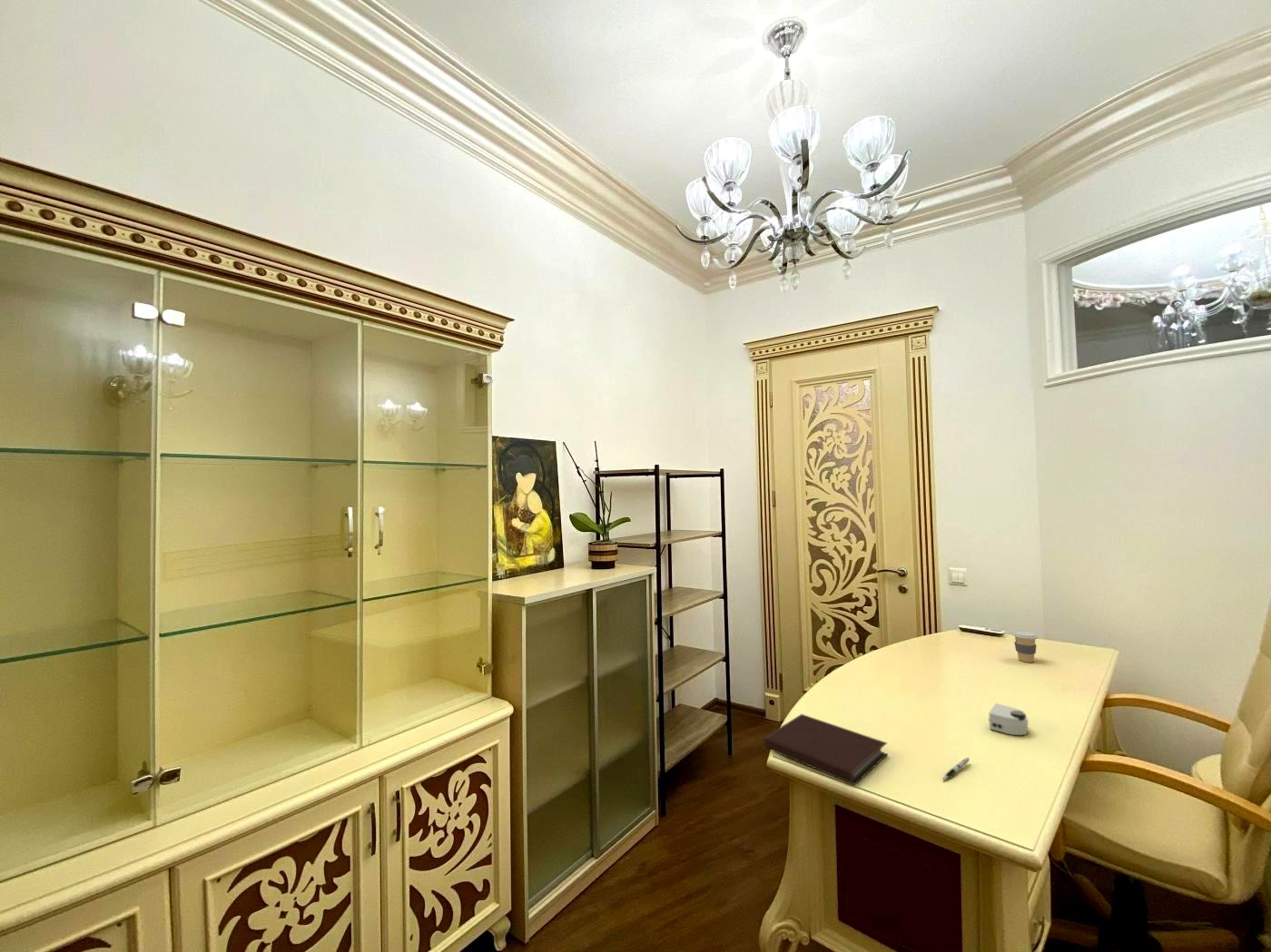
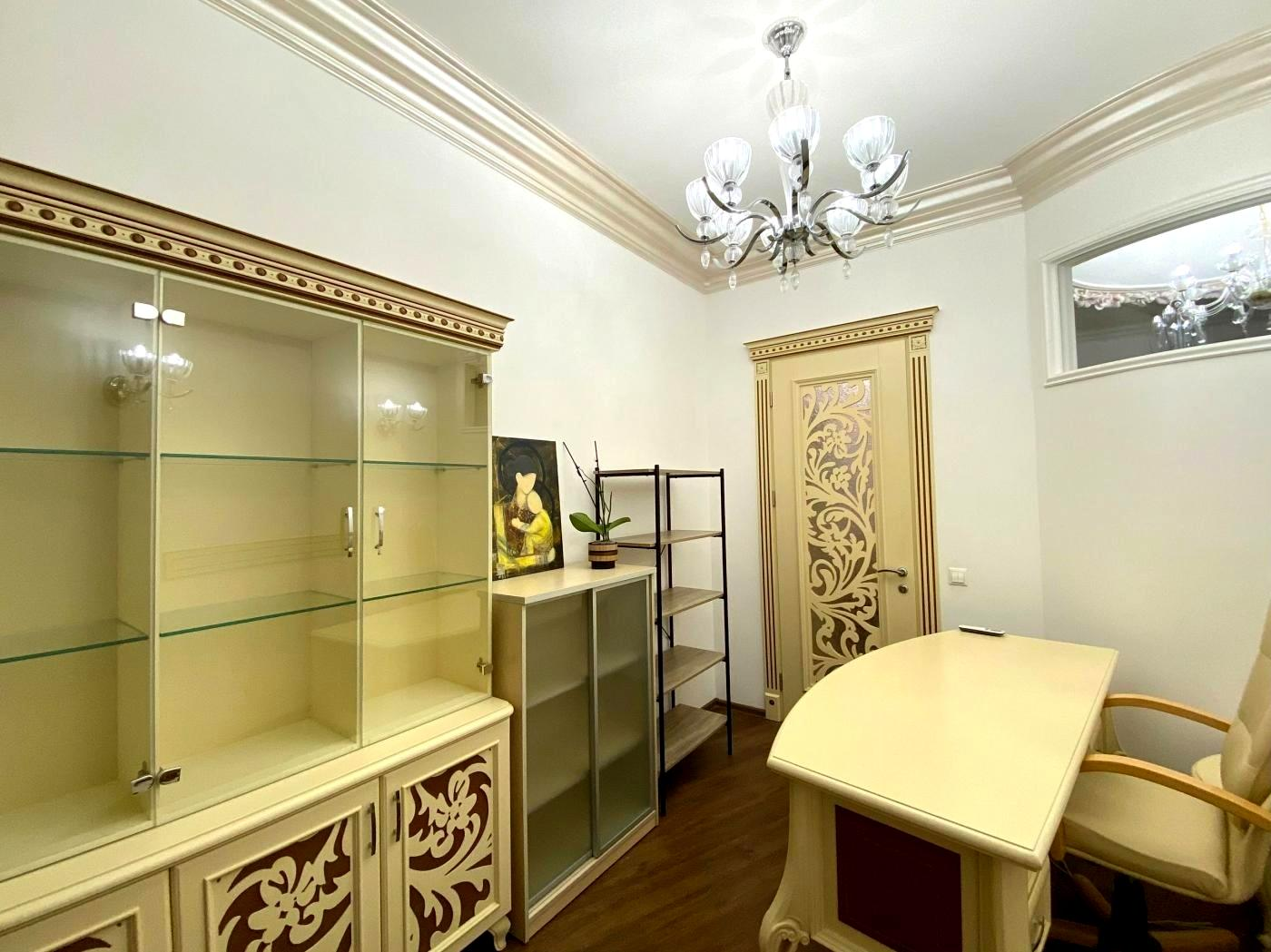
- coffee cup [1011,630,1039,663]
- notebook [763,713,888,786]
- pen [941,756,970,780]
- computer mouse [988,702,1030,736]
